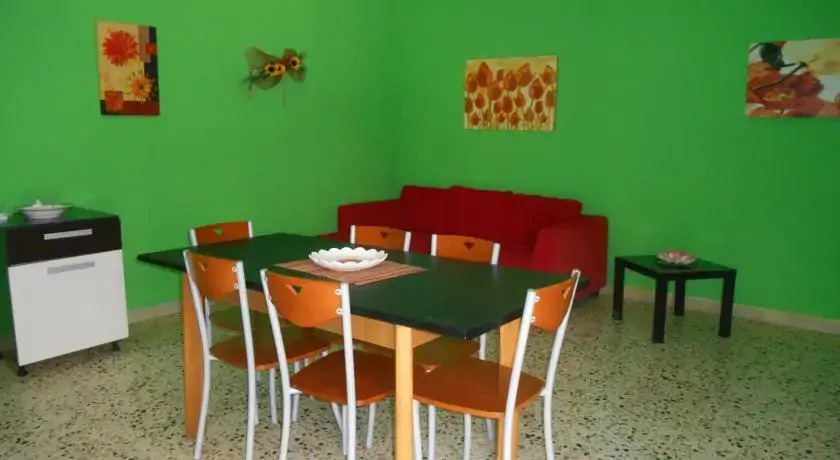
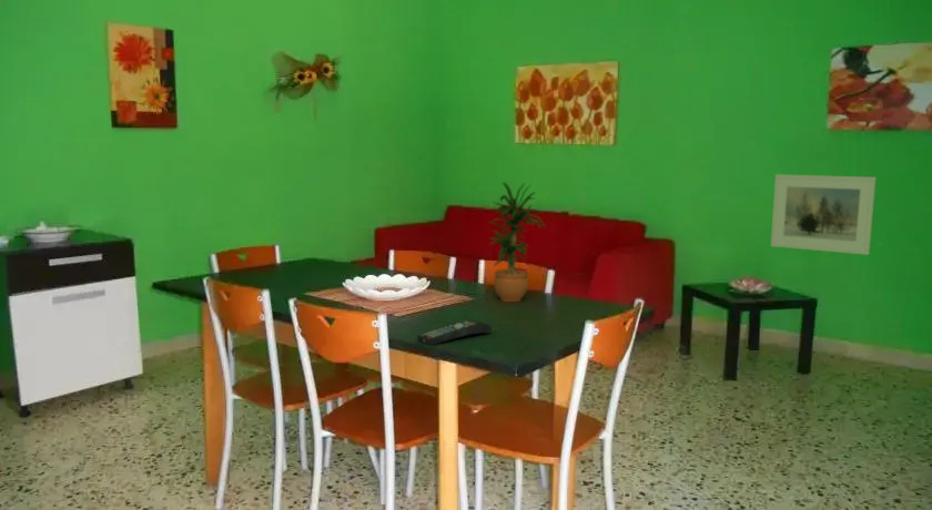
+ remote control [416,318,493,346]
+ potted plant [488,181,547,303]
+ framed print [770,173,877,256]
